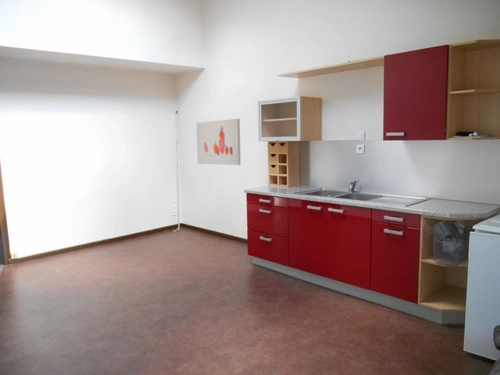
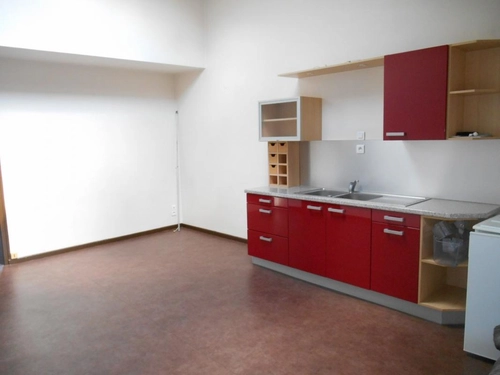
- wall art [195,118,242,166]
